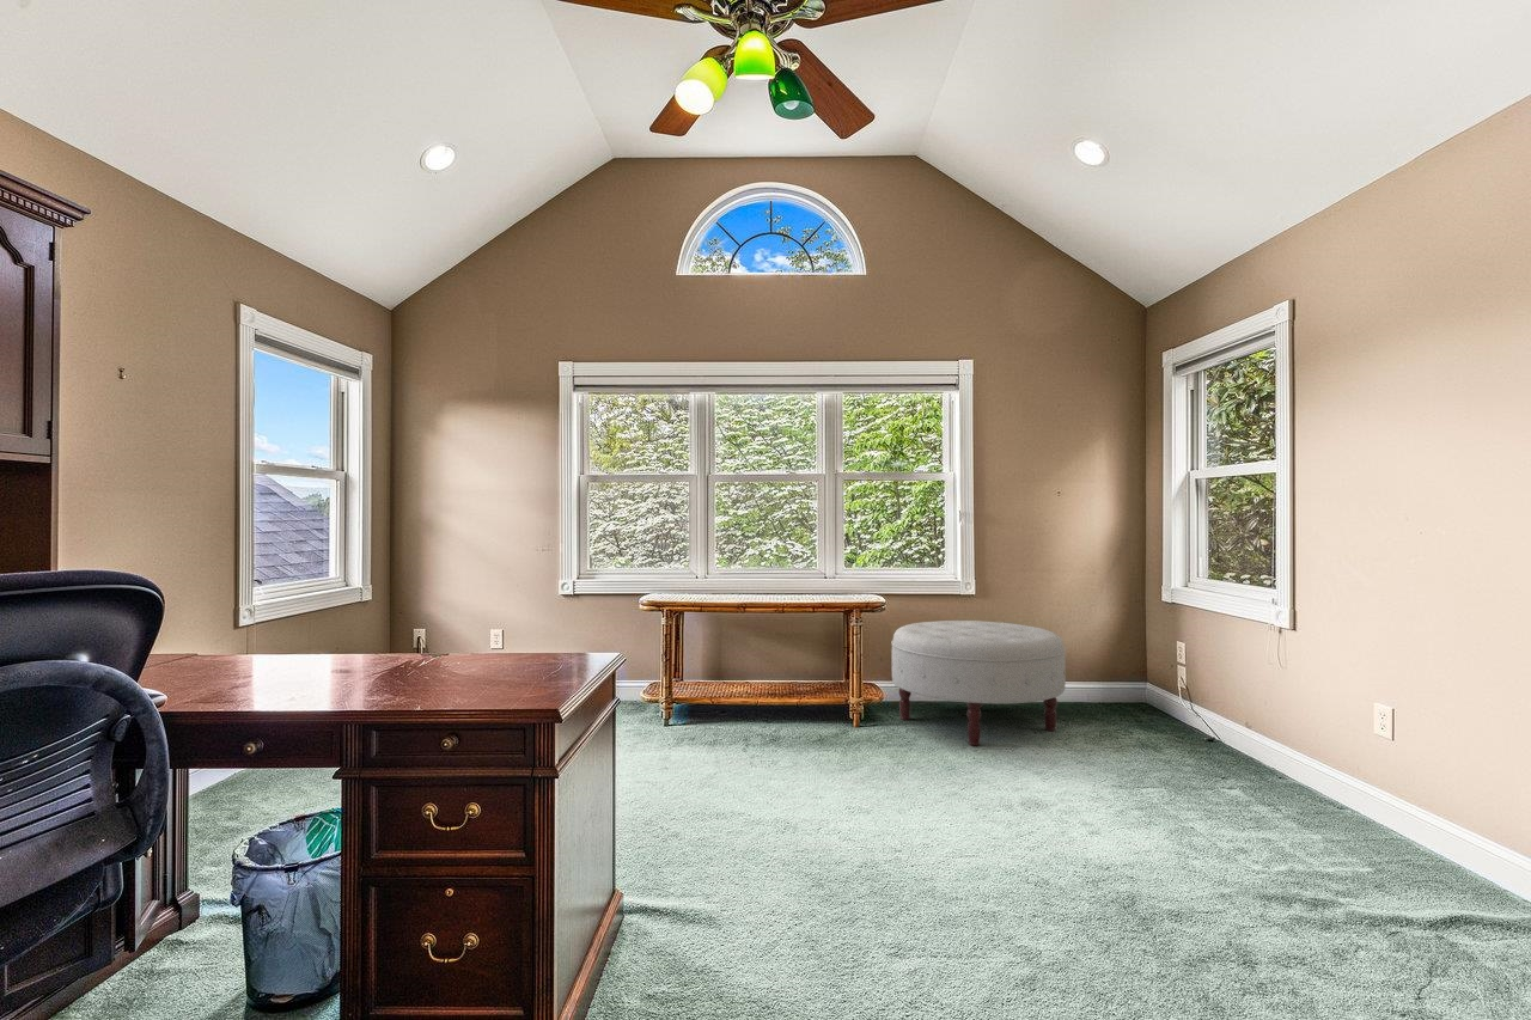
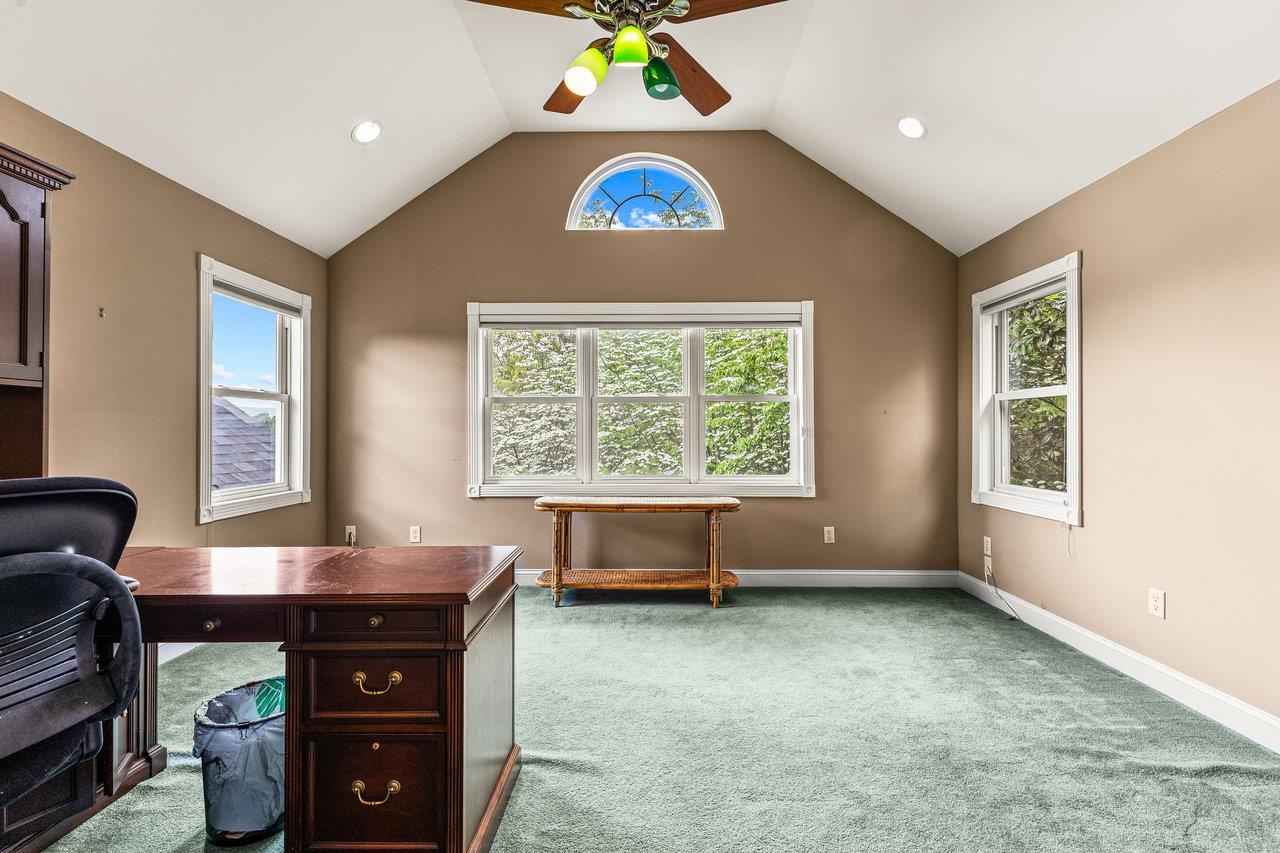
- ottoman [890,619,1067,746]
